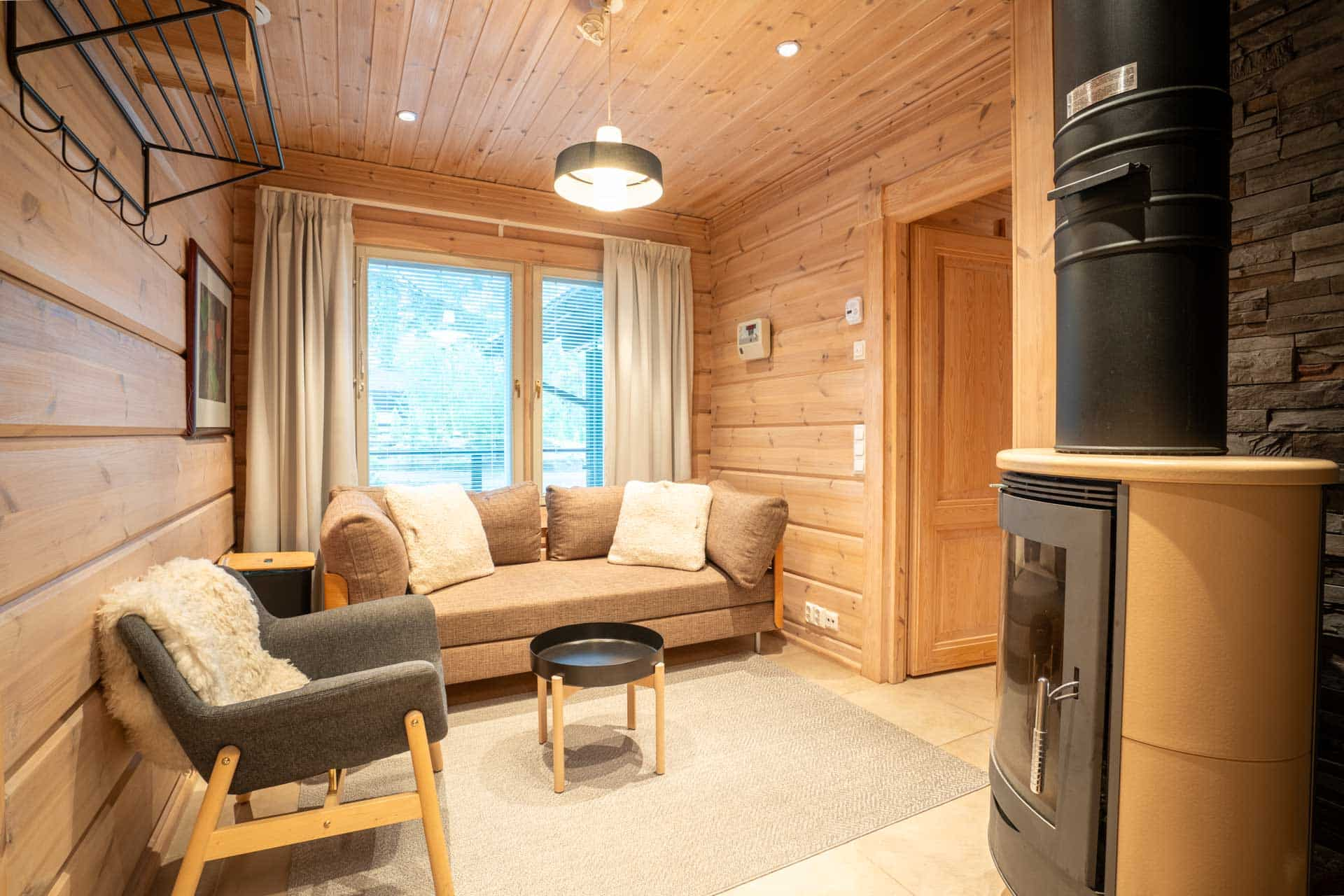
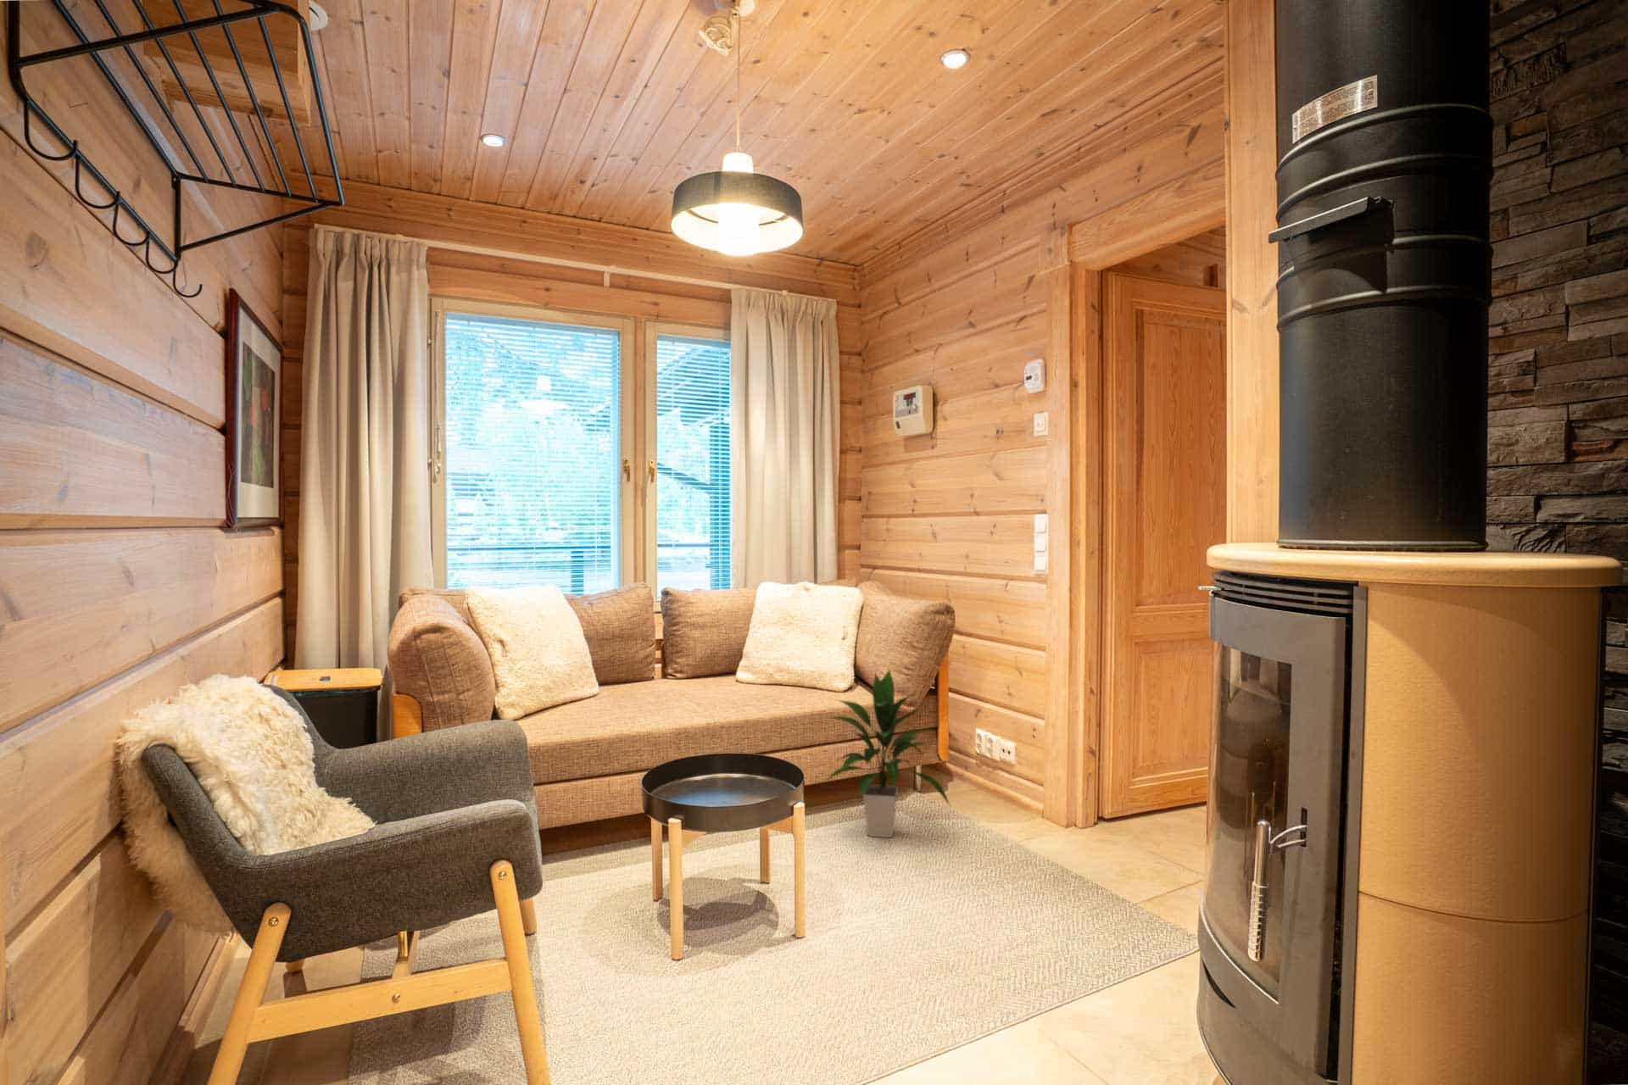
+ indoor plant [825,668,951,838]
